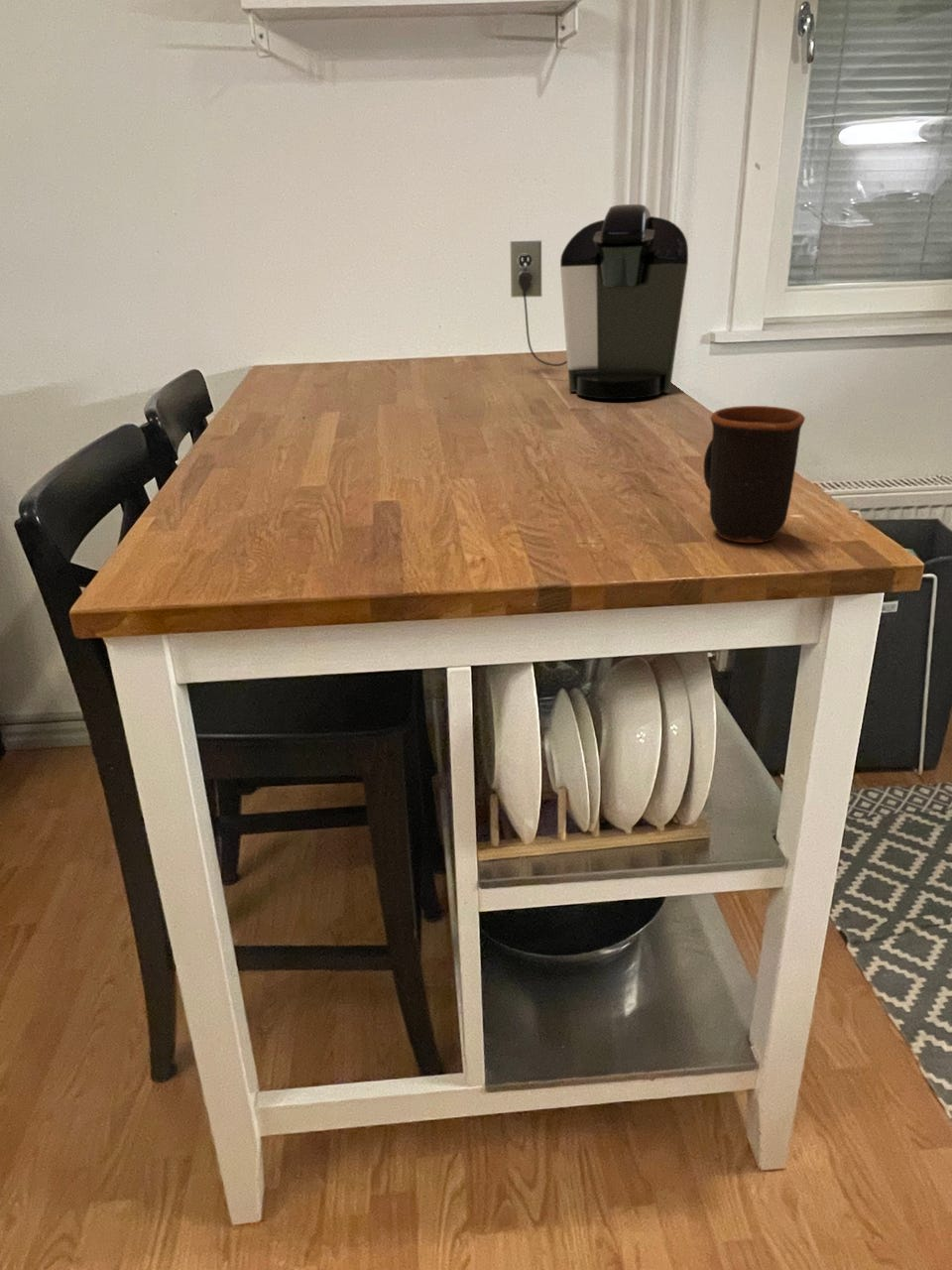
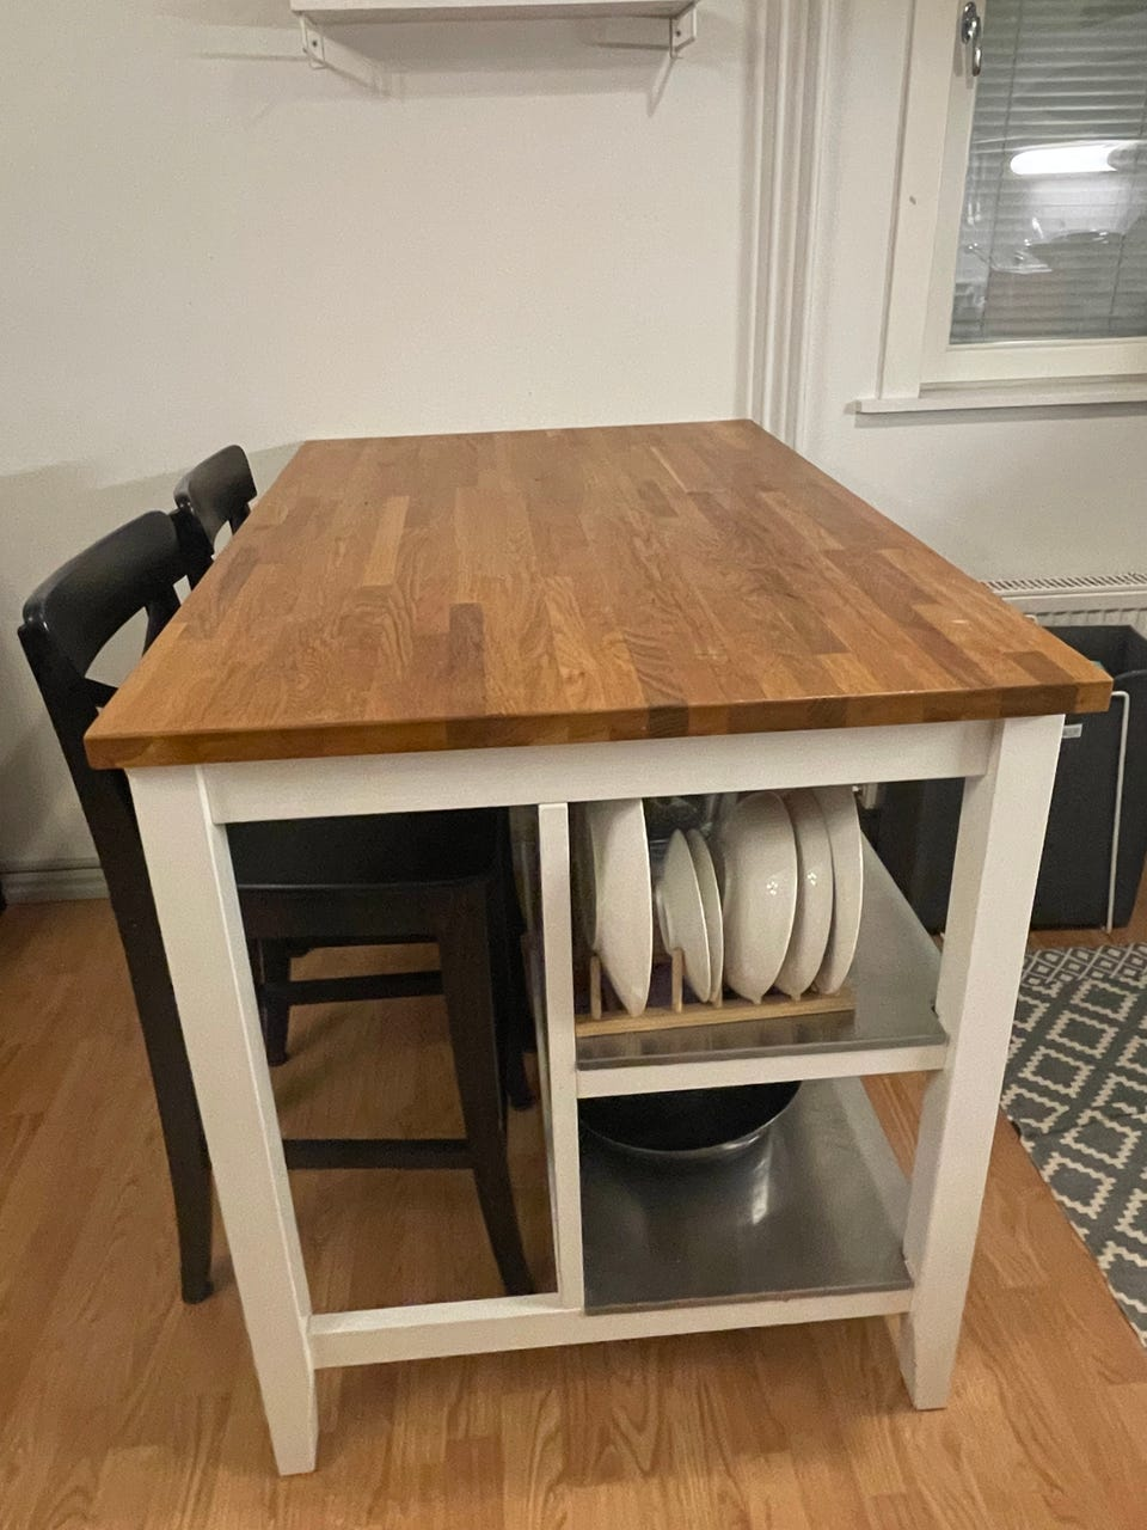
- mug [702,405,806,544]
- coffee maker [510,203,689,400]
